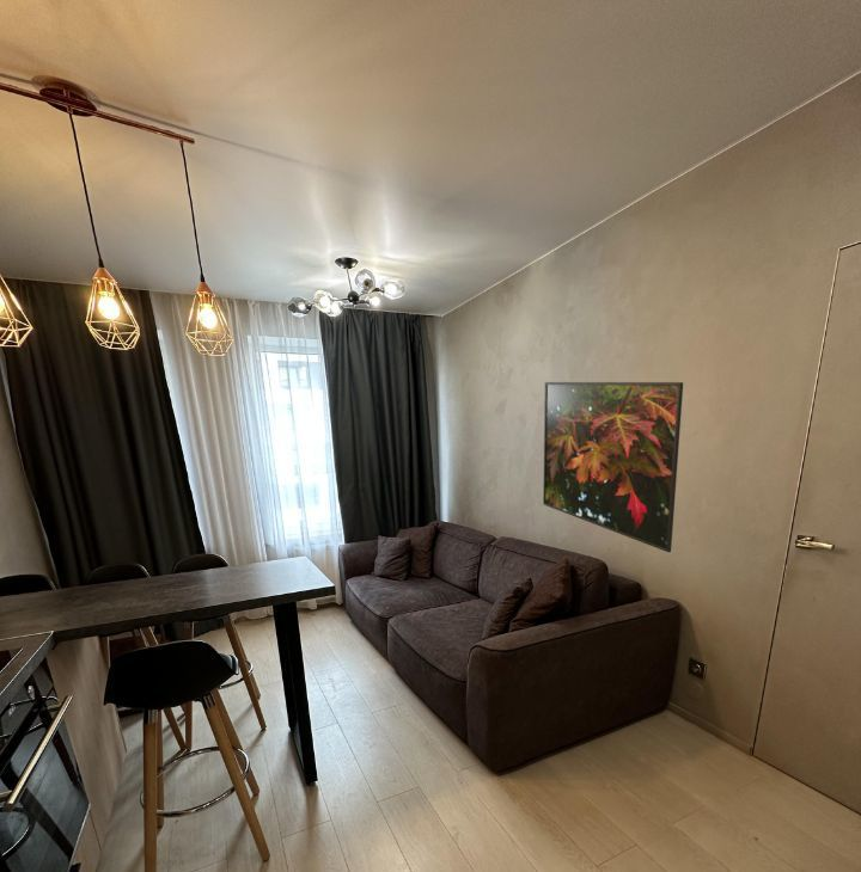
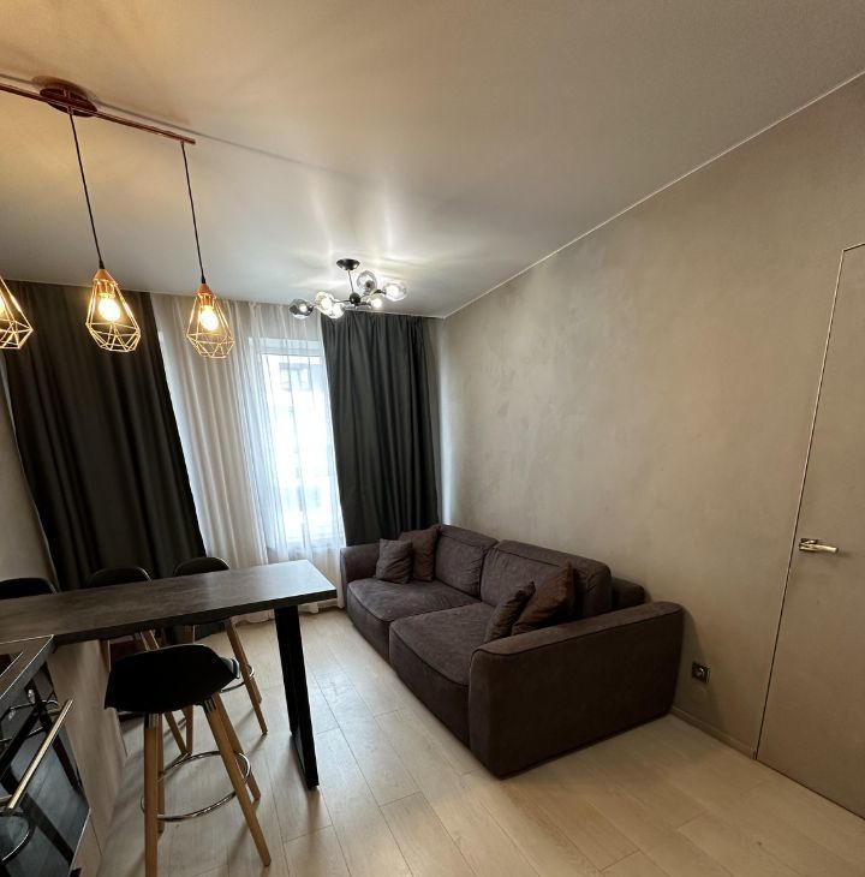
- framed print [542,381,684,553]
